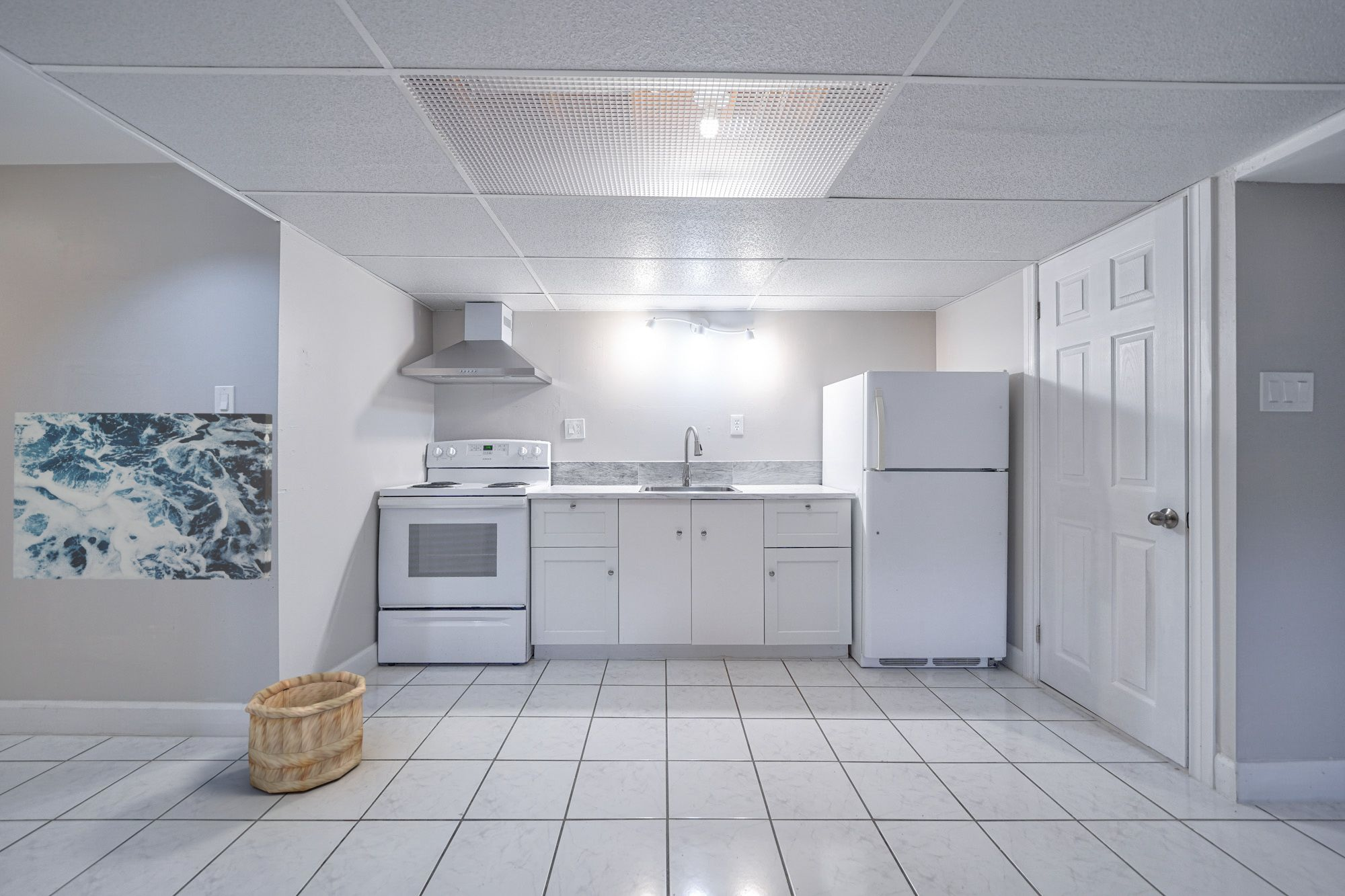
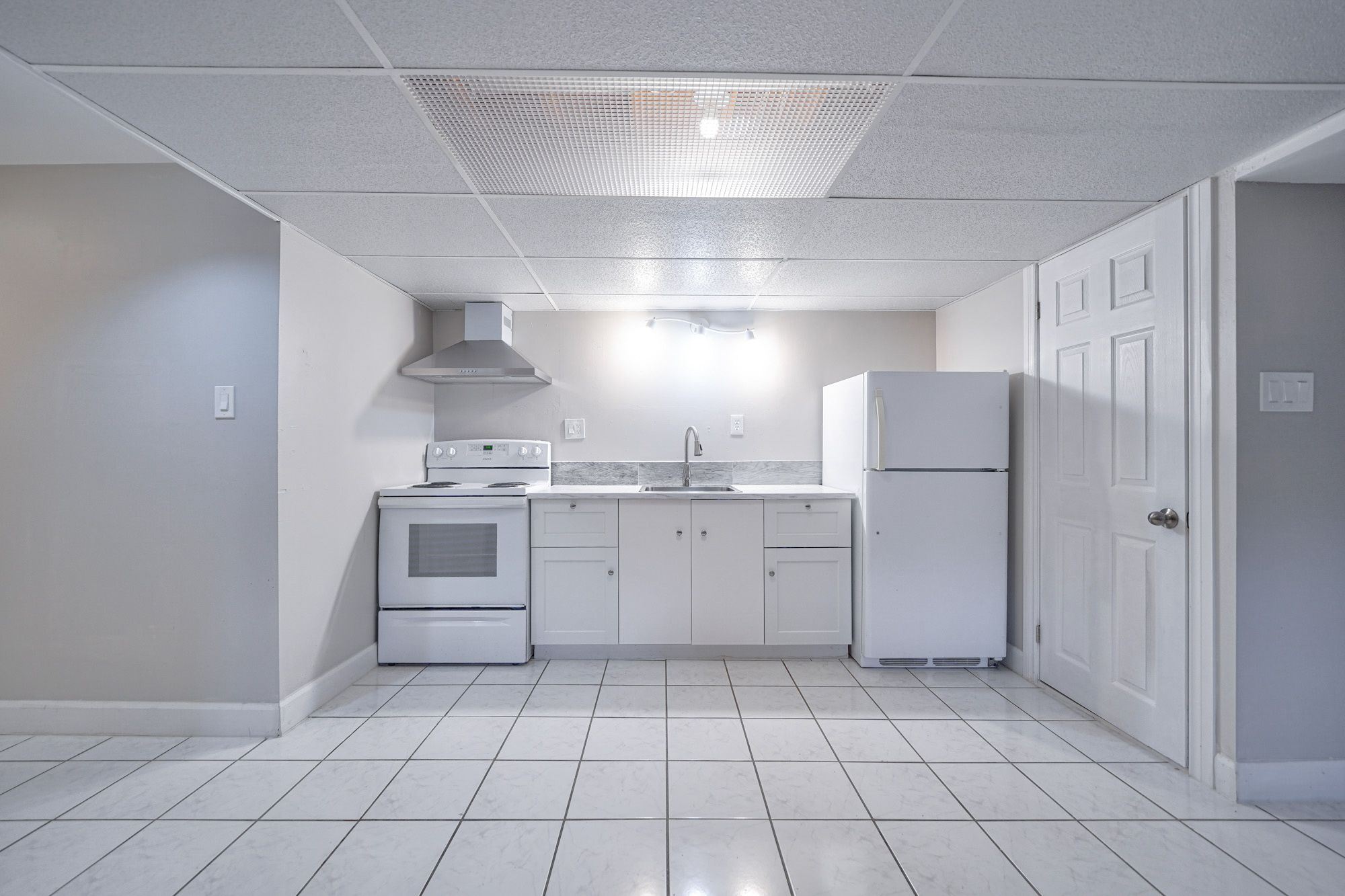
- wall art [12,412,273,580]
- wooden bucket [244,671,367,794]
